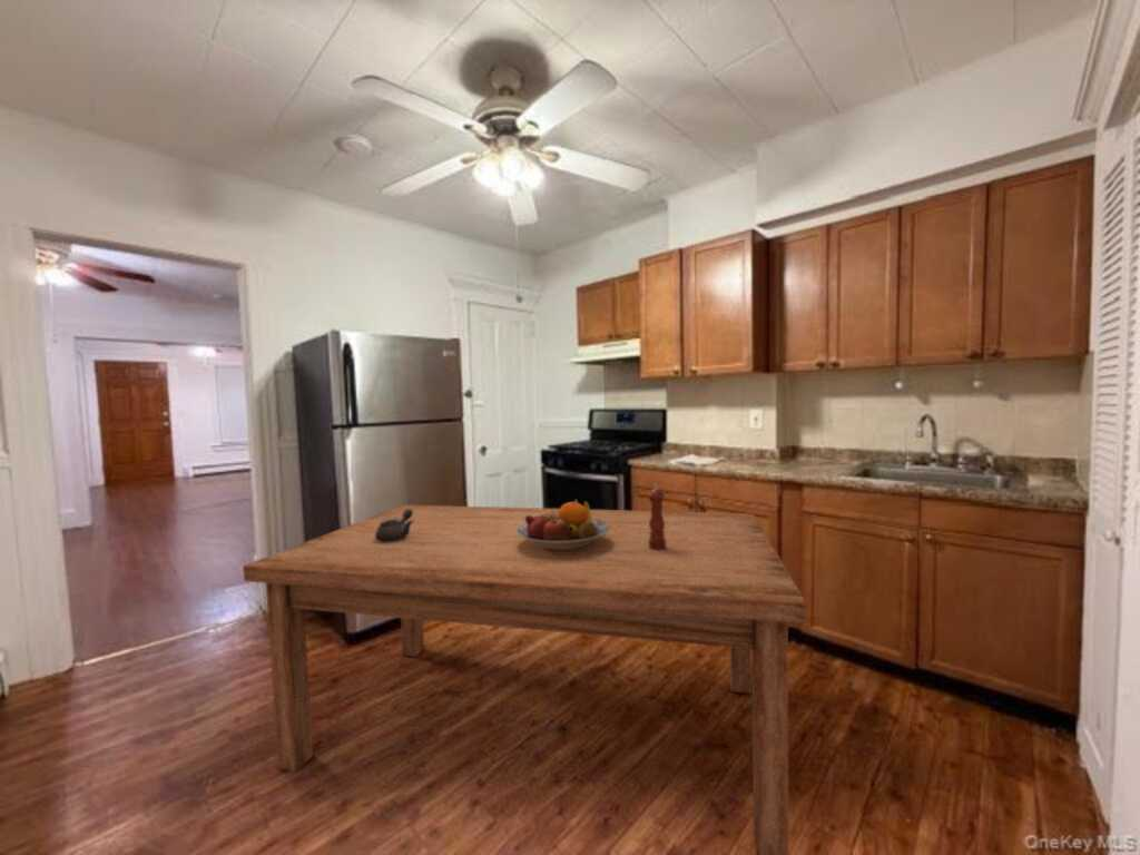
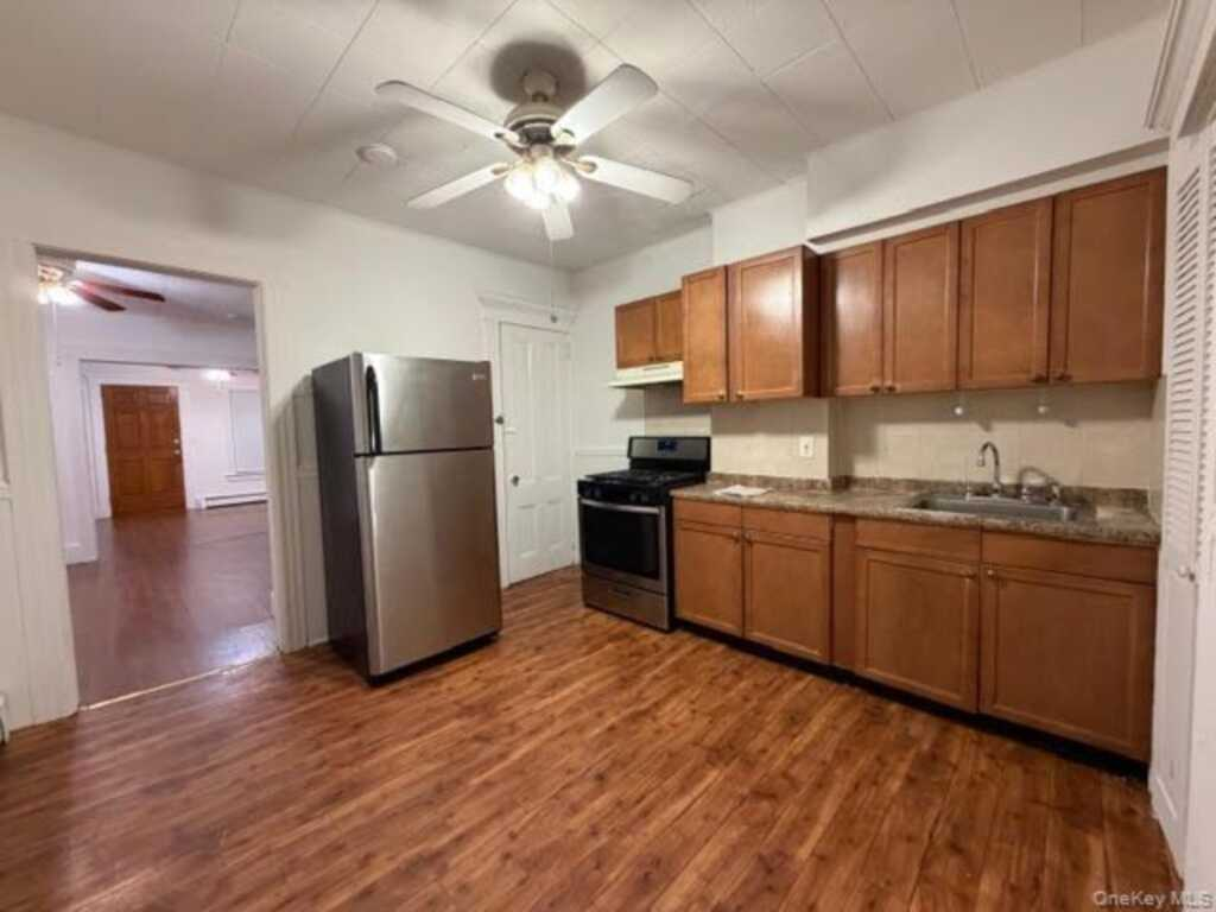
- fruit bowl [517,499,610,551]
- dining table [242,503,808,855]
- pepper mill [647,483,666,550]
- teapot [375,509,413,542]
